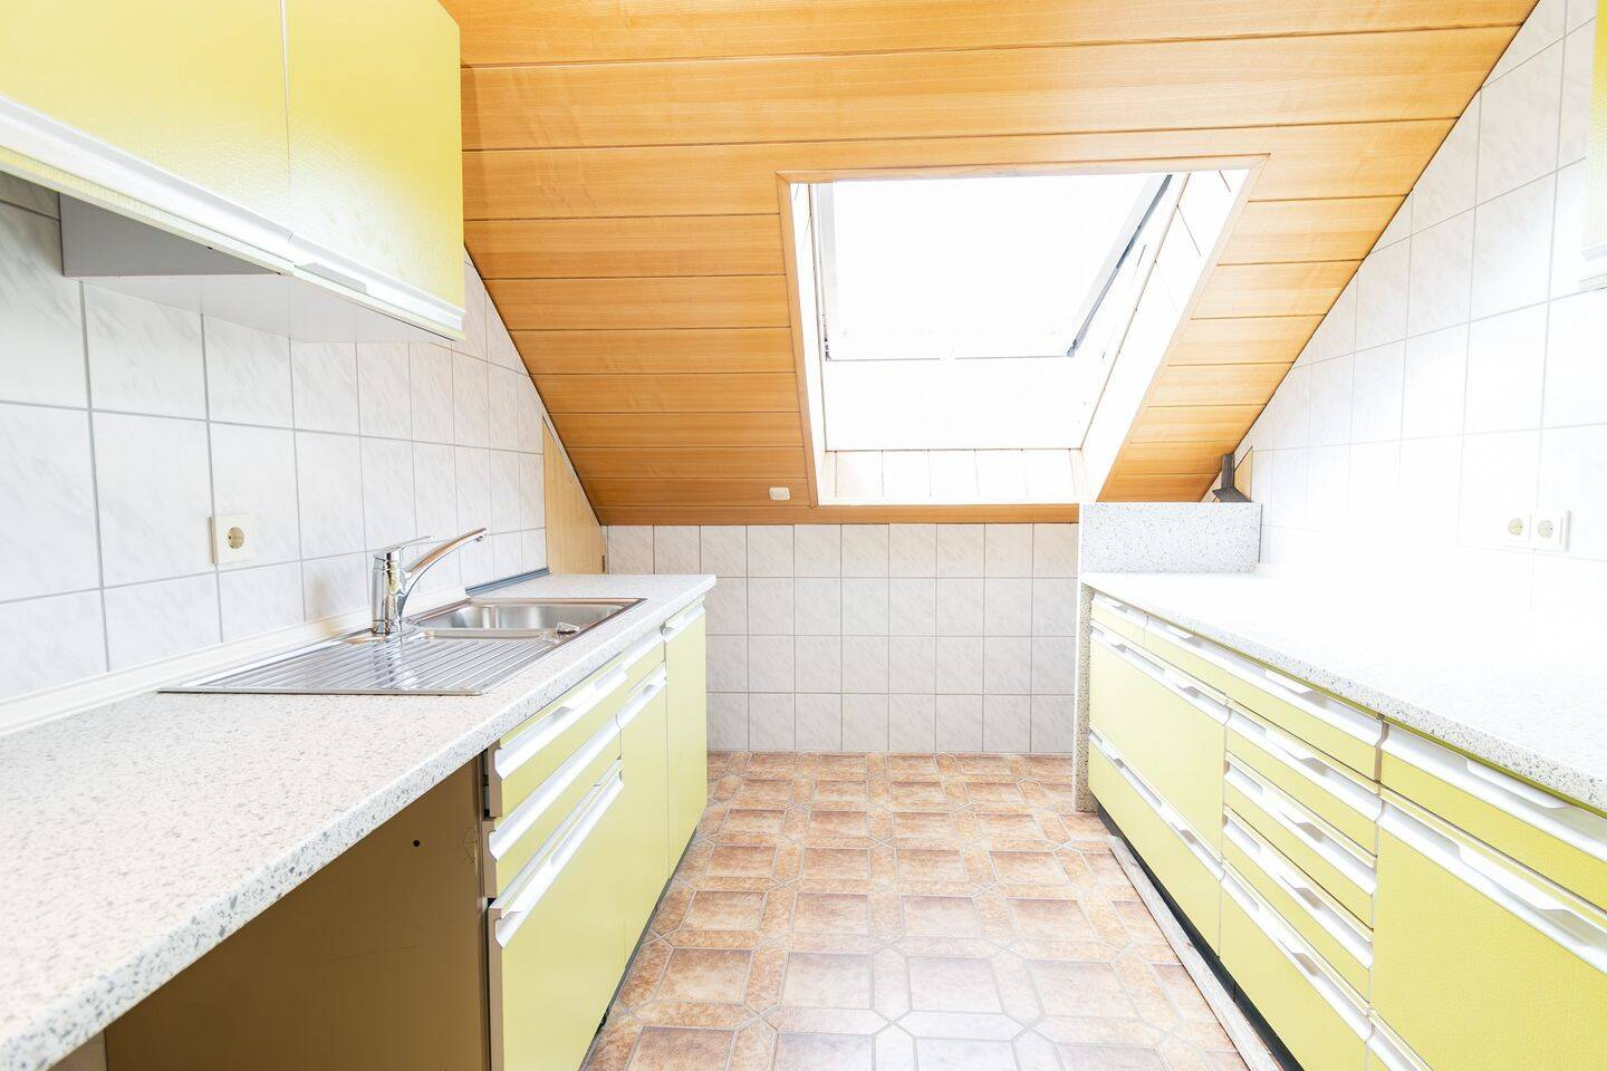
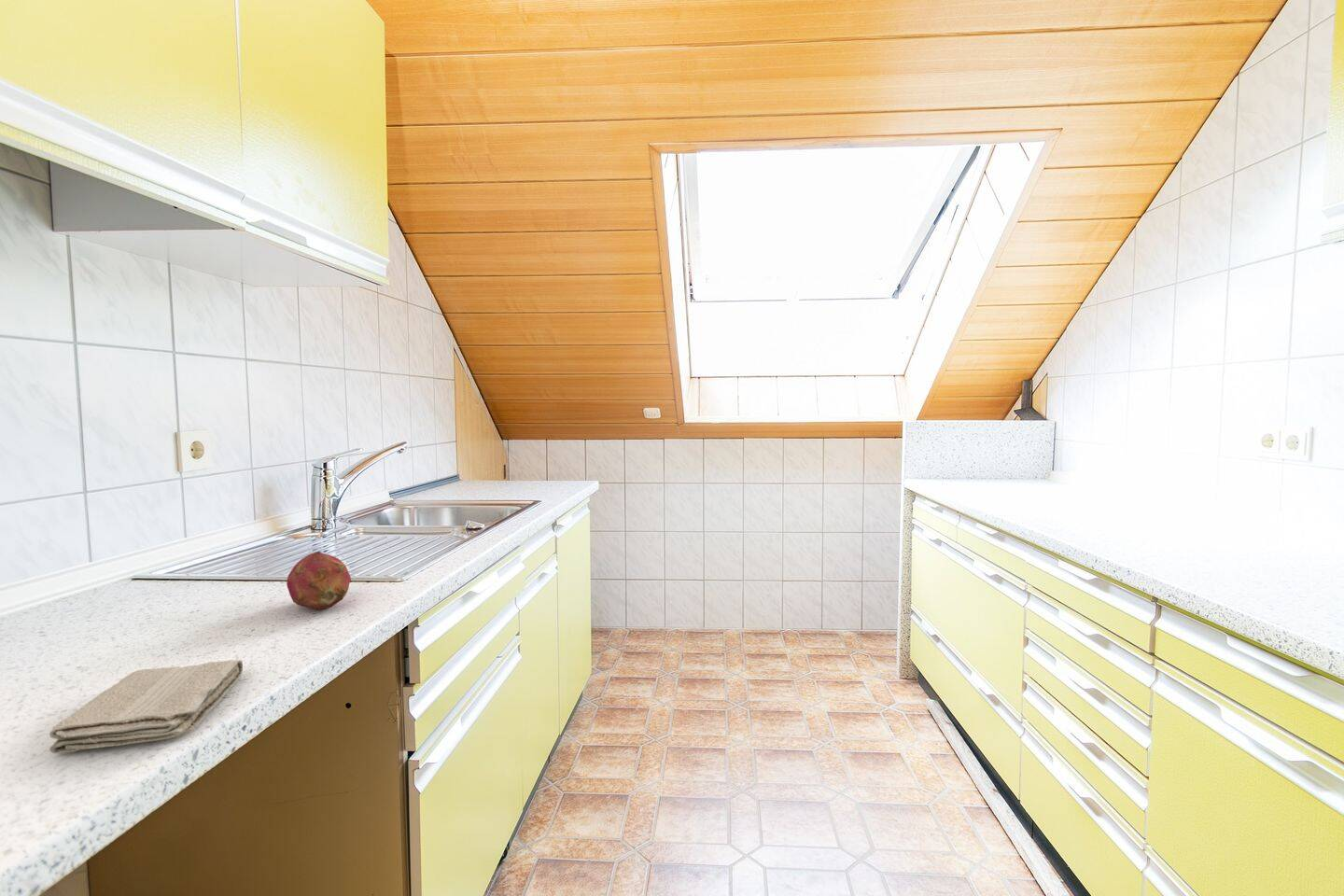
+ fruit [286,551,353,611]
+ washcloth [49,659,244,754]
